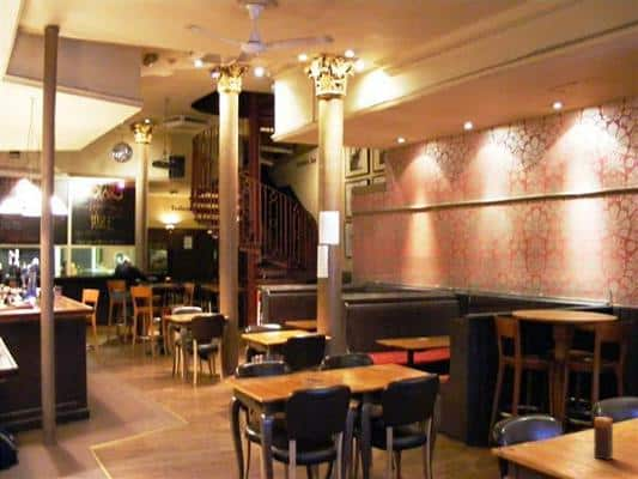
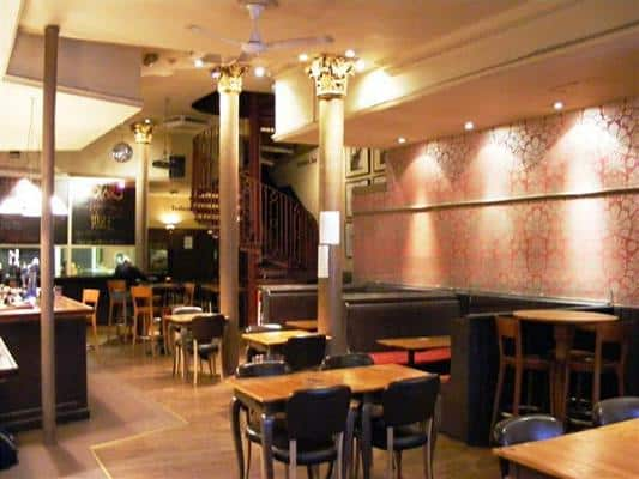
- candle [593,416,614,461]
